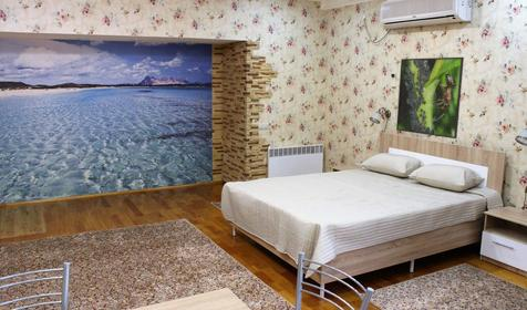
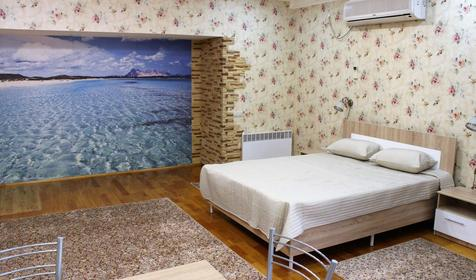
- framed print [395,56,465,140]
